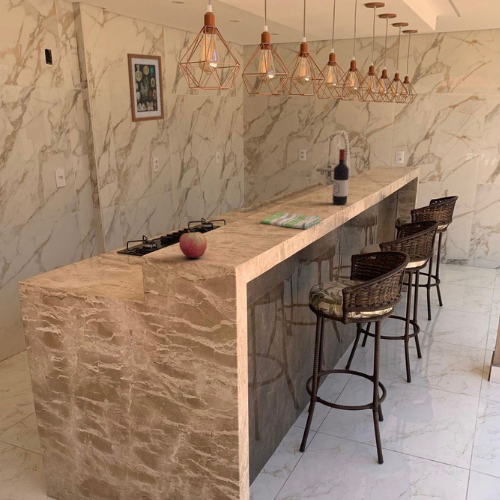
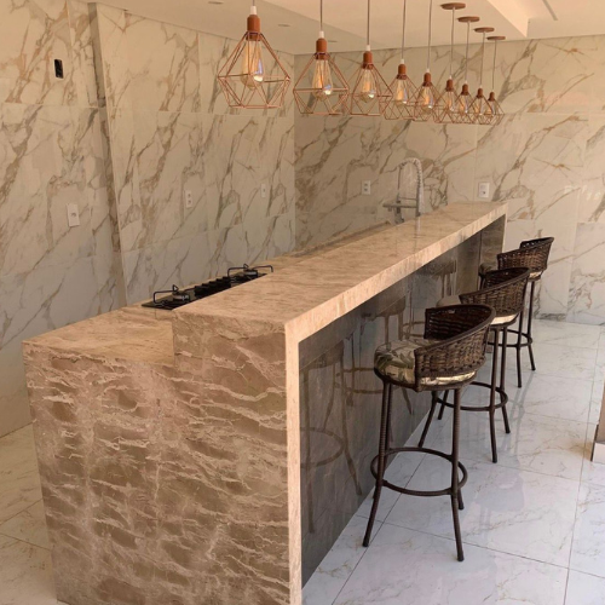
- apple [178,229,208,259]
- wall art [126,52,165,123]
- dish towel [261,211,322,230]
- wine bottle [332,148,350,206]
